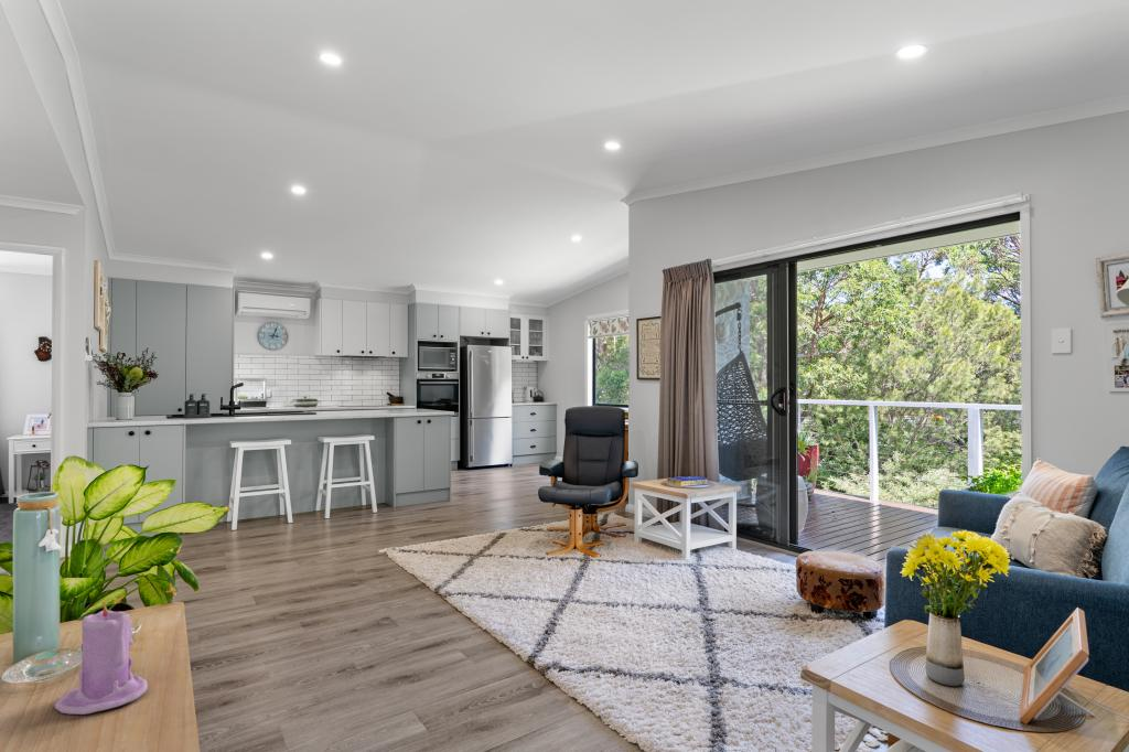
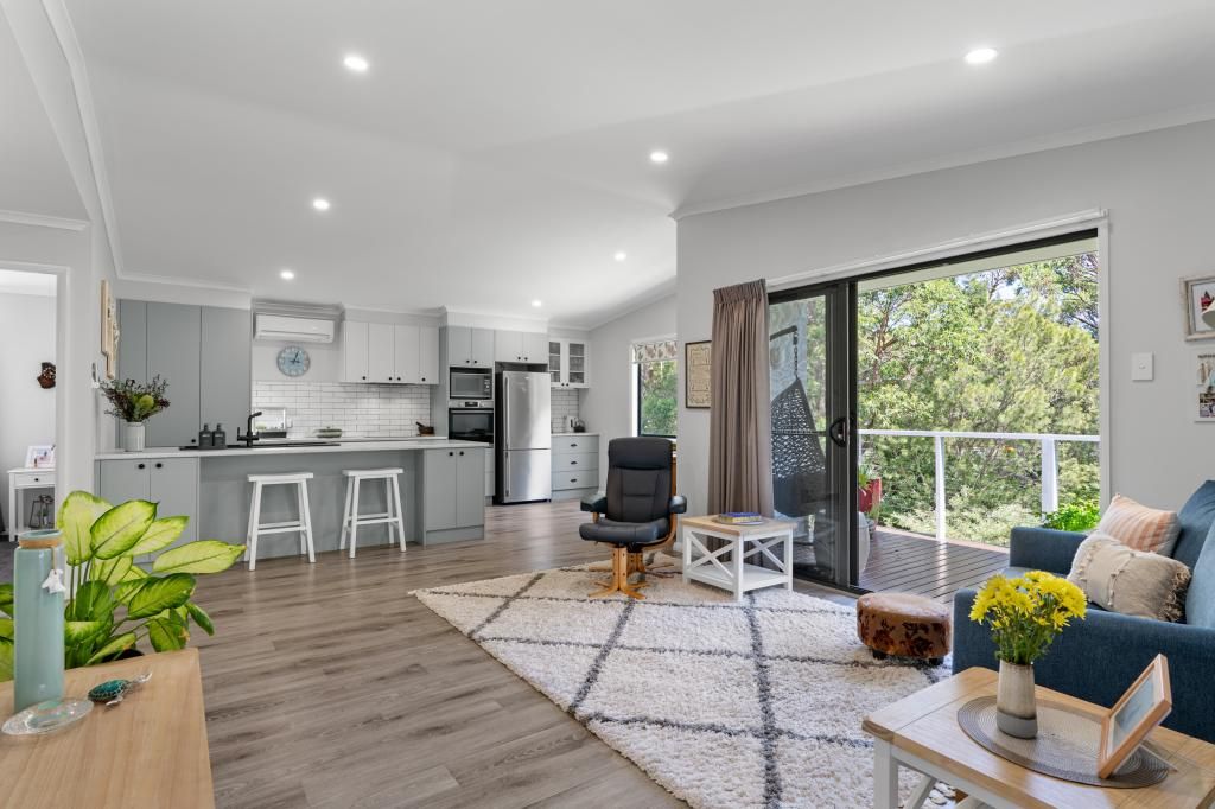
- candle [54,600,149,716]
